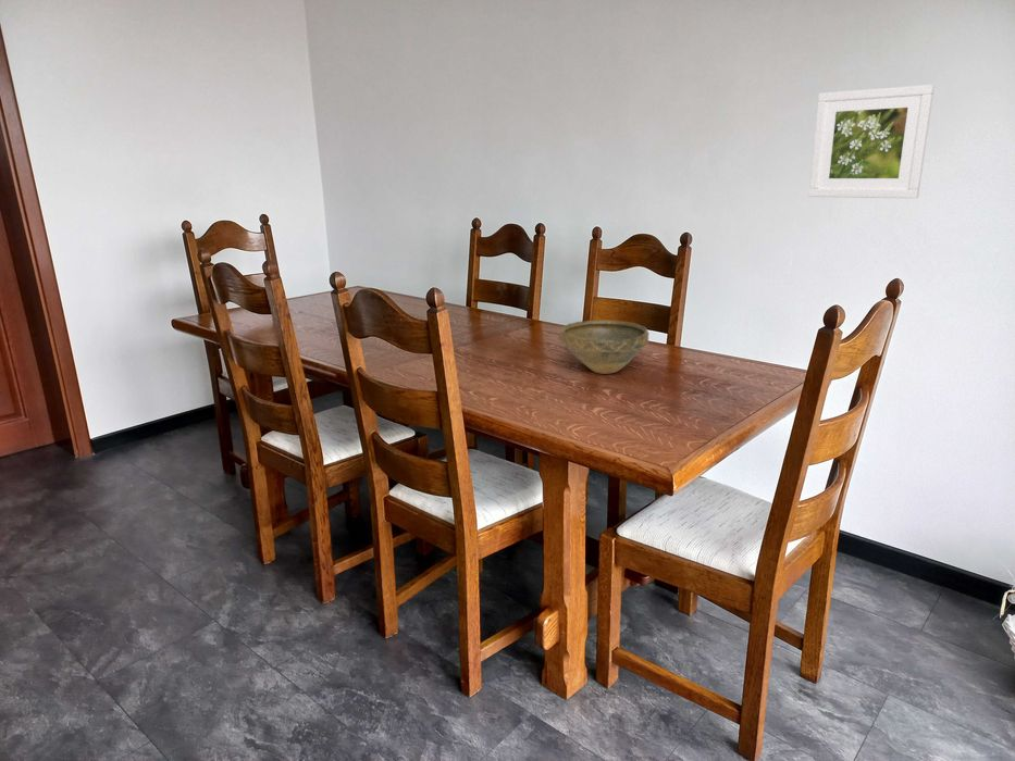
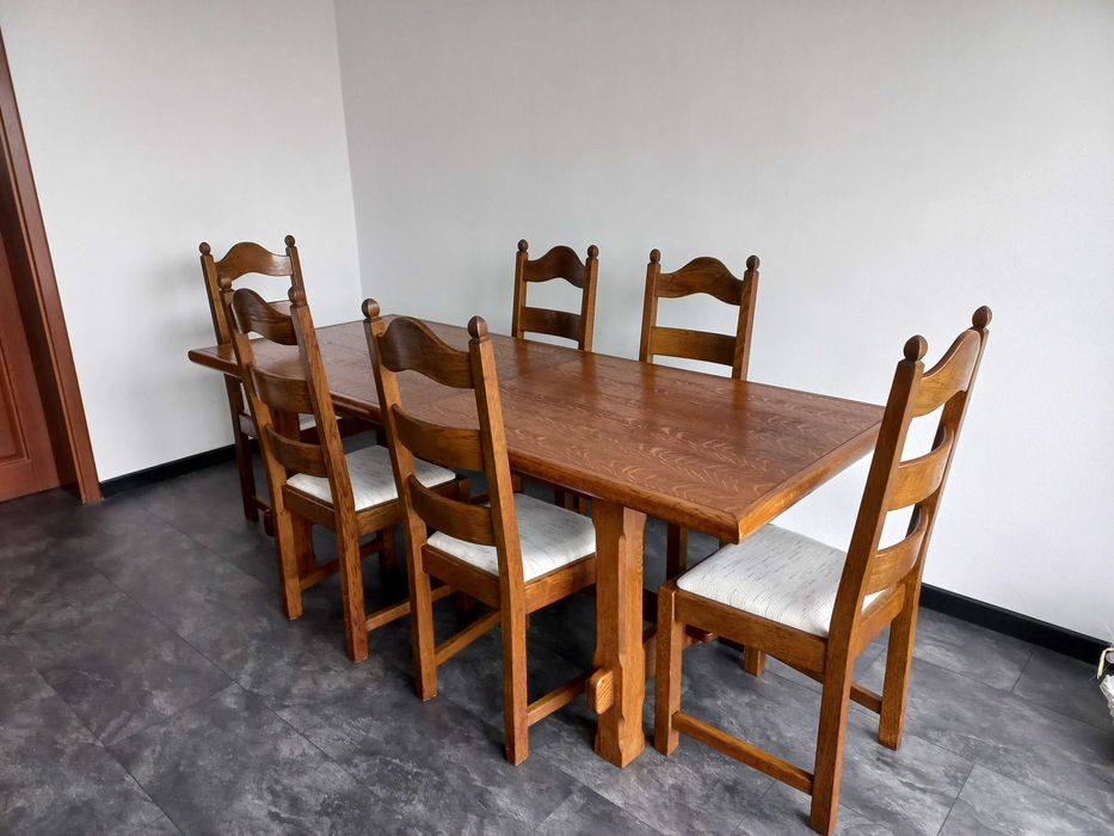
- bowl [558,320,651,375]
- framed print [807,84,936,200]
